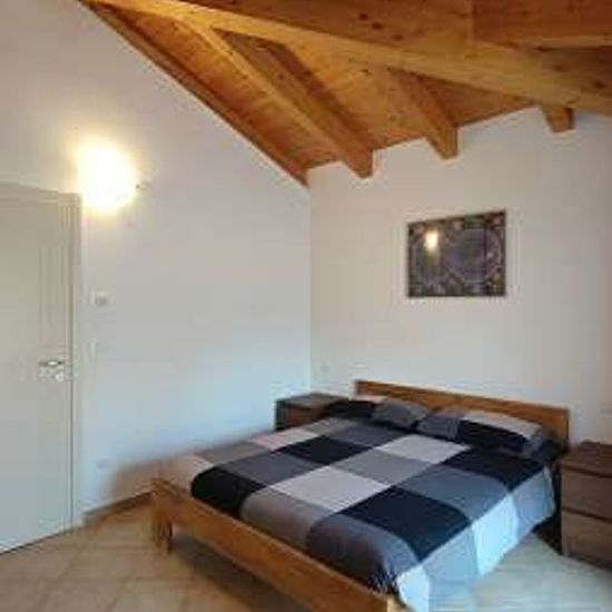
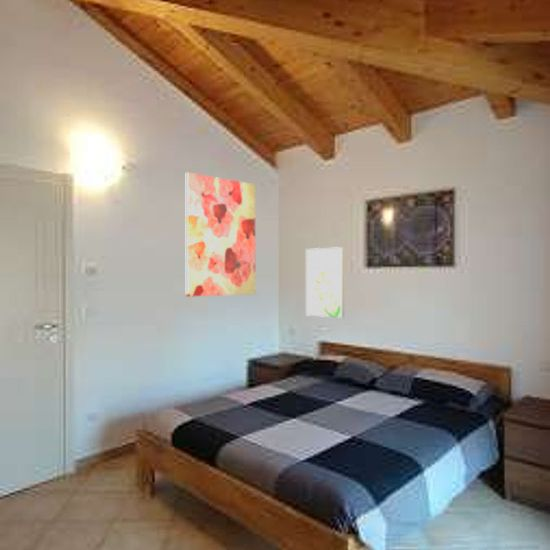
+ wall art [185,171,256,298]
+ wall art [305,246,345,319]
